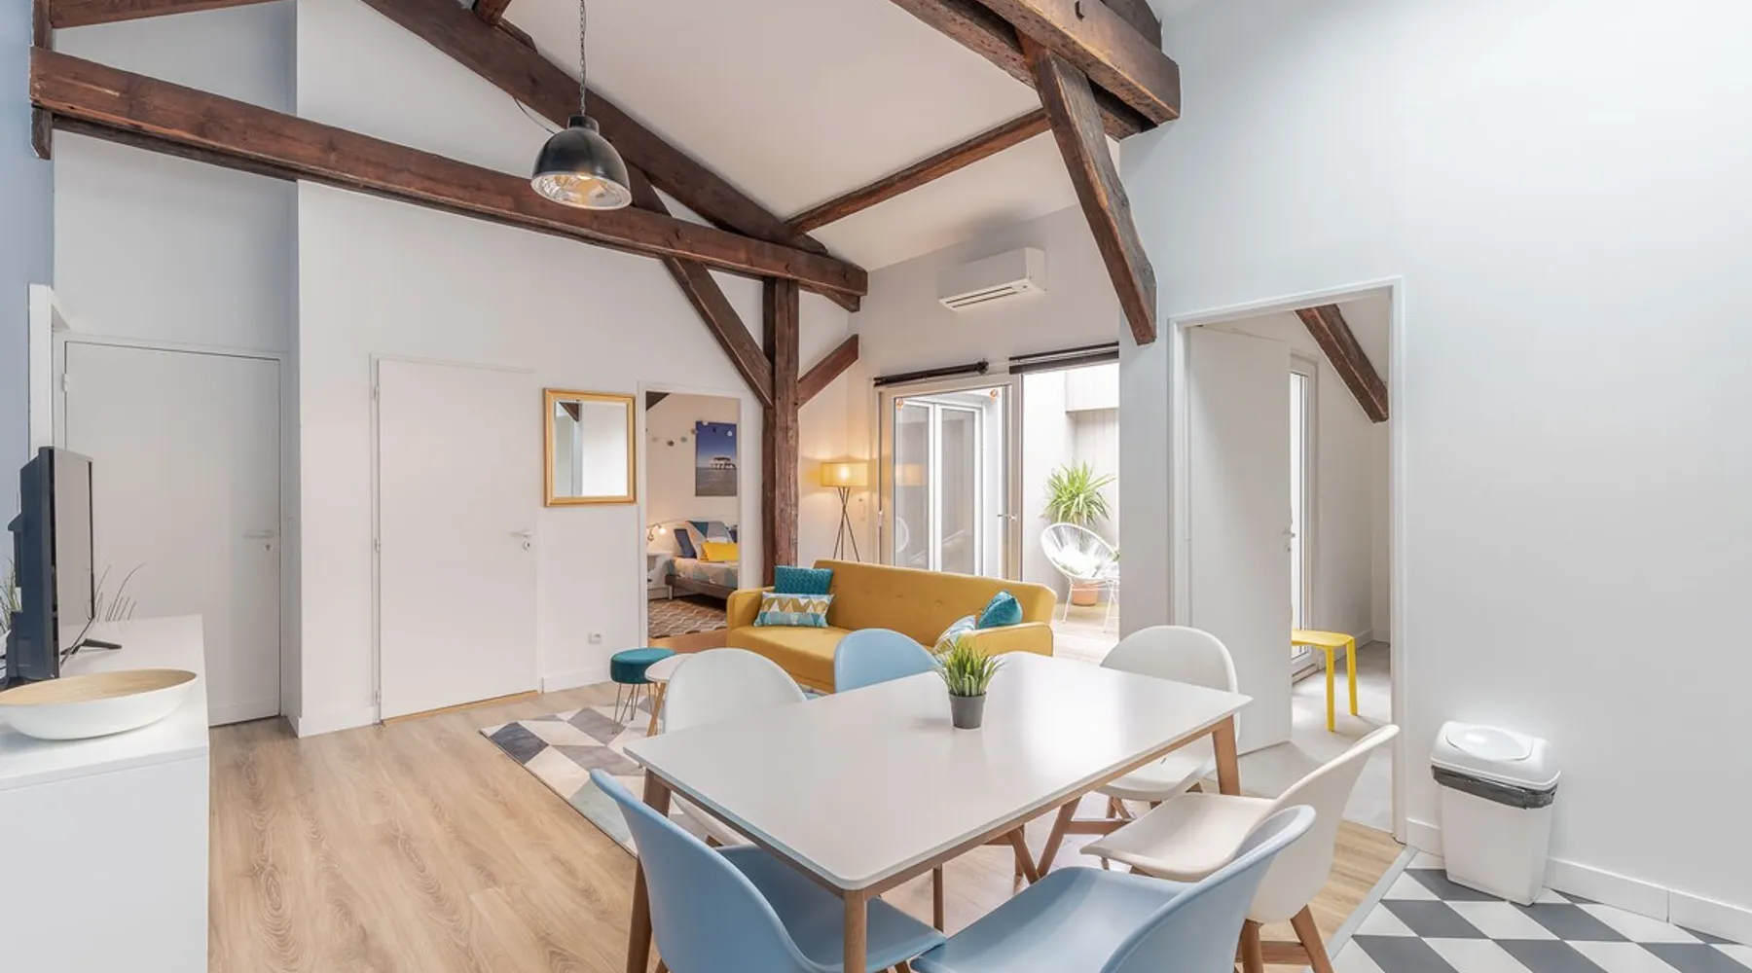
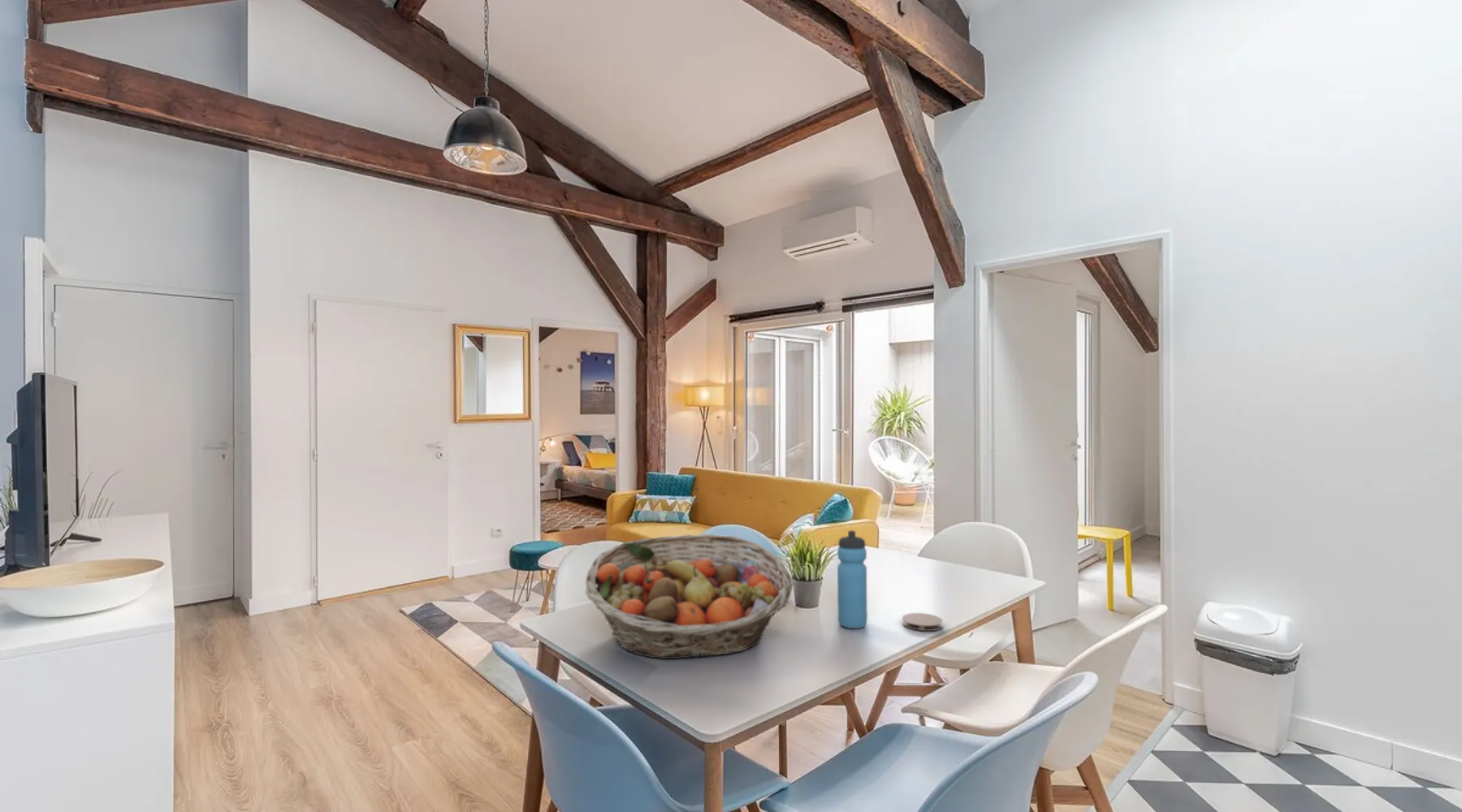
+ coaster [902,612,944,632]
+ fruit basket [585,533,794,659]
+ water bottle [837,529,868,629]
